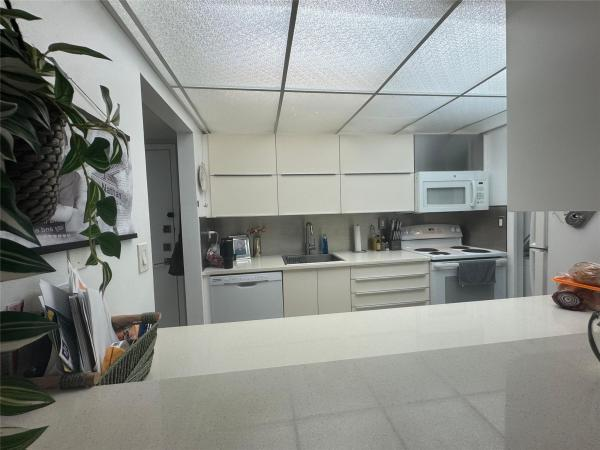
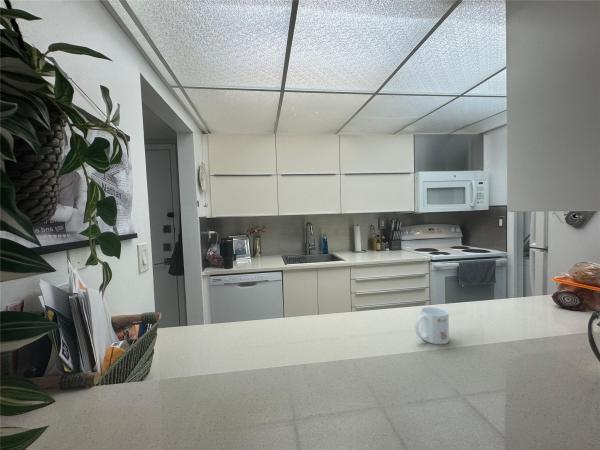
+ mug [414,306,450,345]
